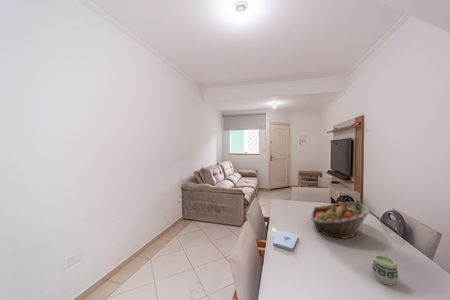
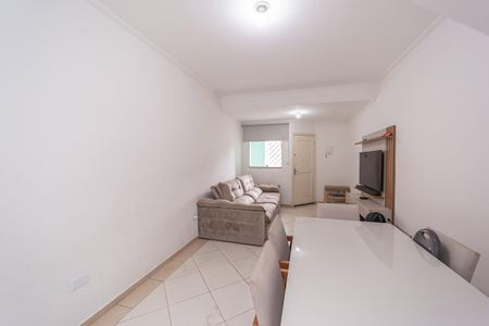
- notepad [272,230,299,251]
- fruit basket [309,201,371,239]
- cup [371,254,399,286]
